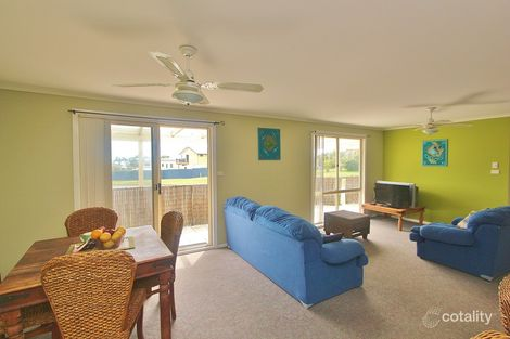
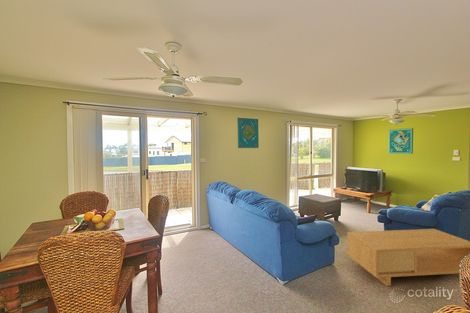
+ coffee table [346,228,470,287]
